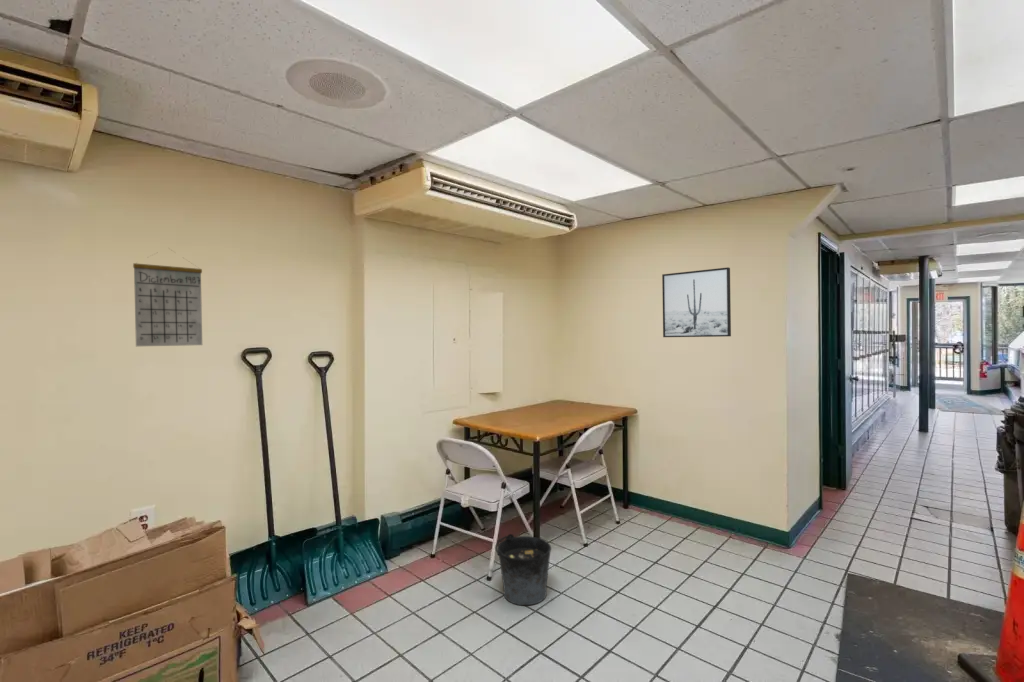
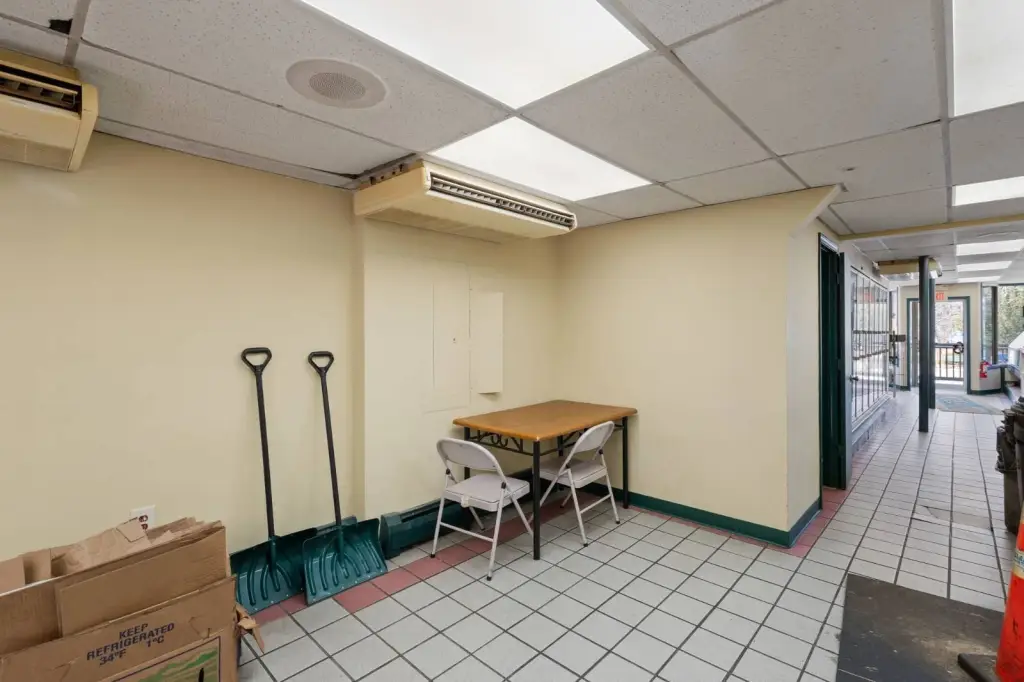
- wall art [661,266,732,338]
- calendar [132,248,203,347]
- bucket [494,533,552,606]
